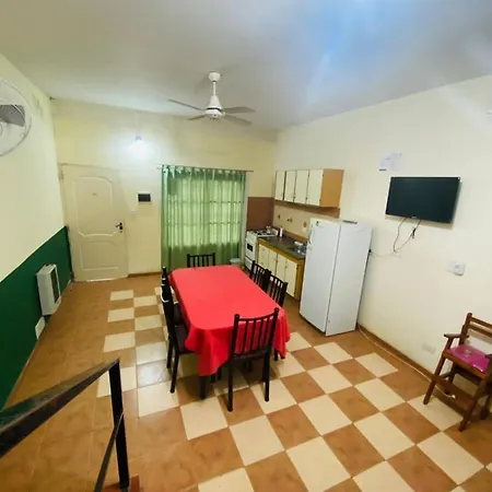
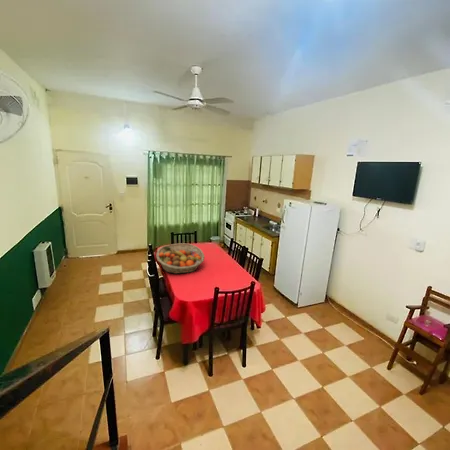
+ fruit basket [155,242,206,275]
